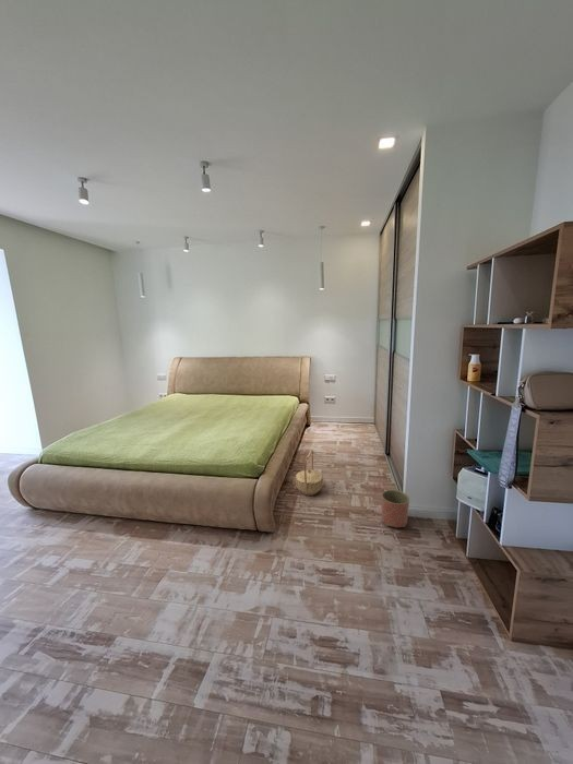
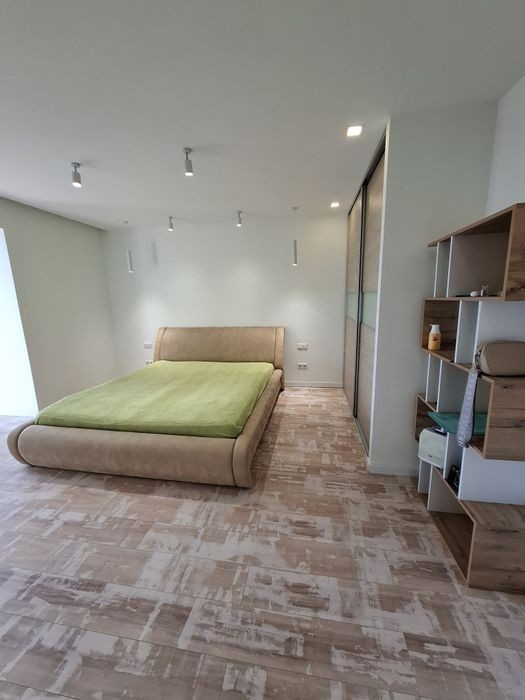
- planter [381,489,410,528]
- basket [295,449,324,497]
